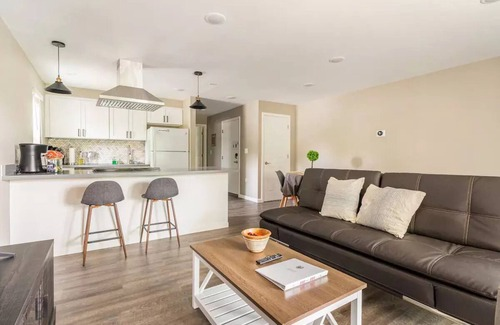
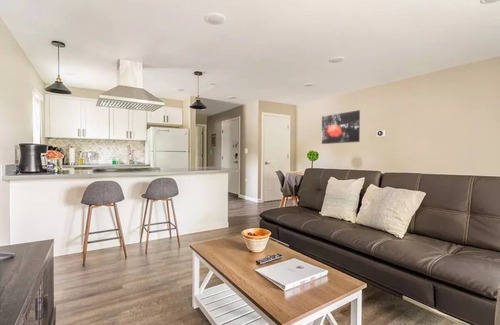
+ wall art [321,109,361,145]
